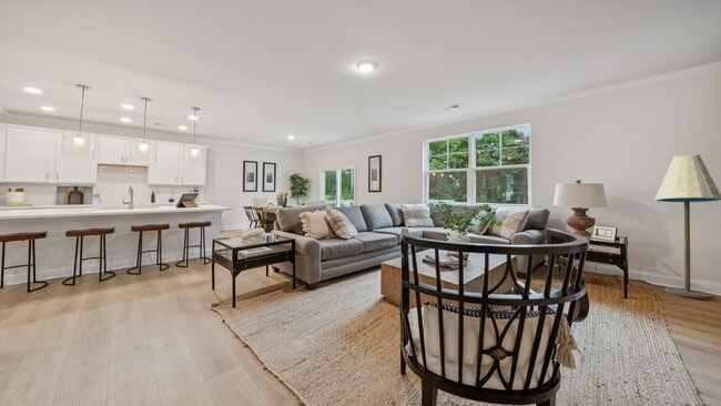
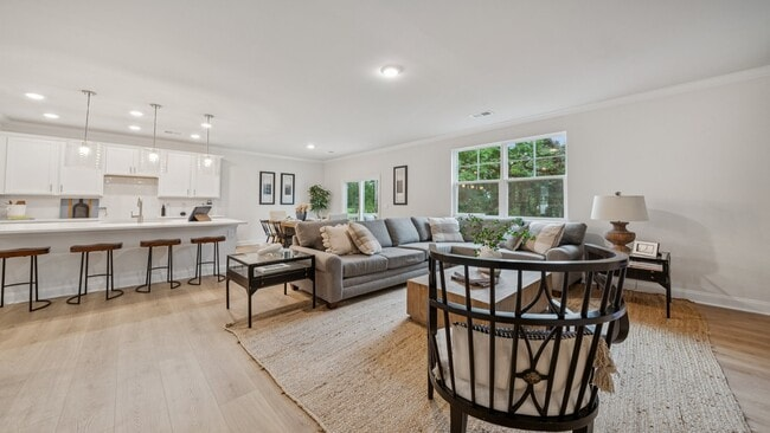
- floor lamp [653,153,721,300]
